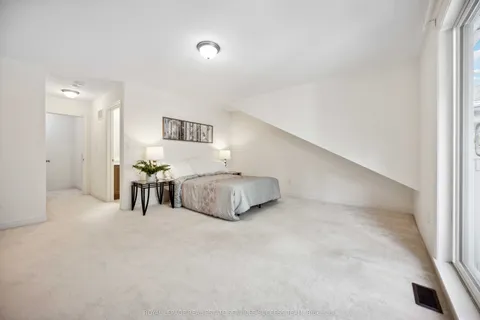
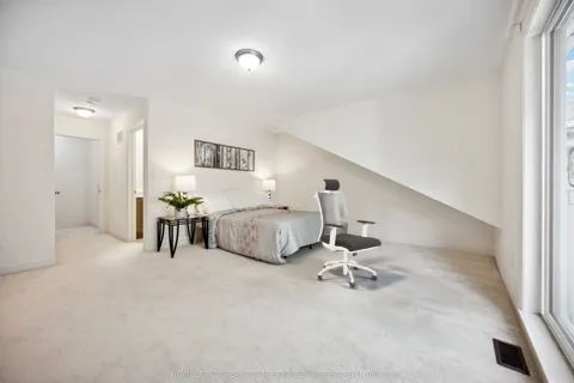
+ office chair [312,178,383,288]
